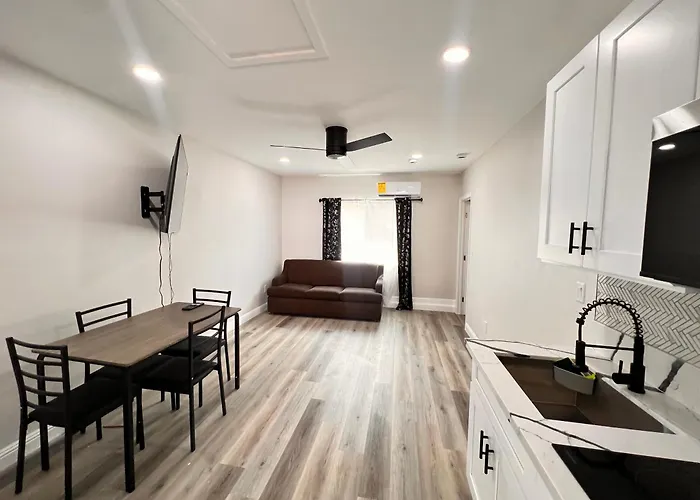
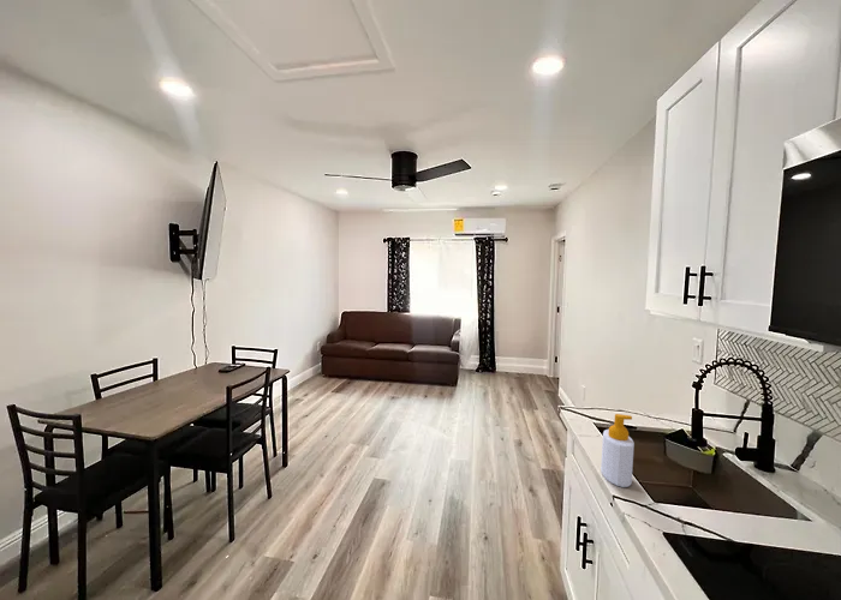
+ soap bottle [600,413,636,488]
